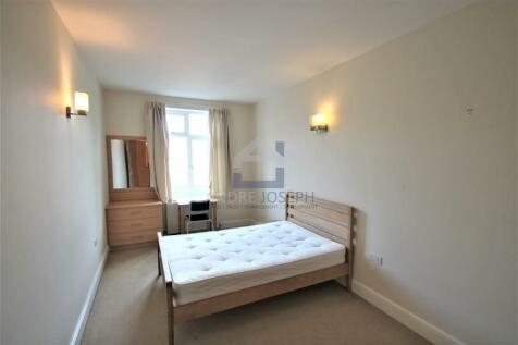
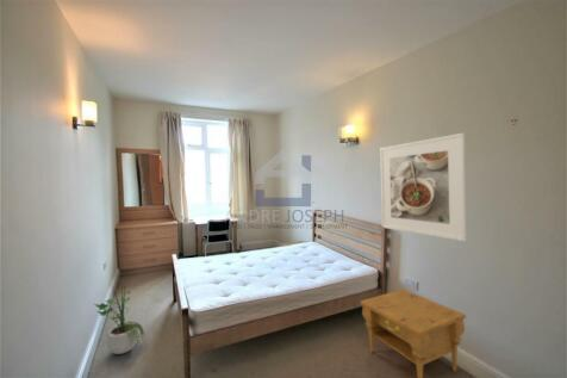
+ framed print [379,132,468,242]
+ potted plant [93,281,147,355]
+ nightstand [360,289,467,378]
